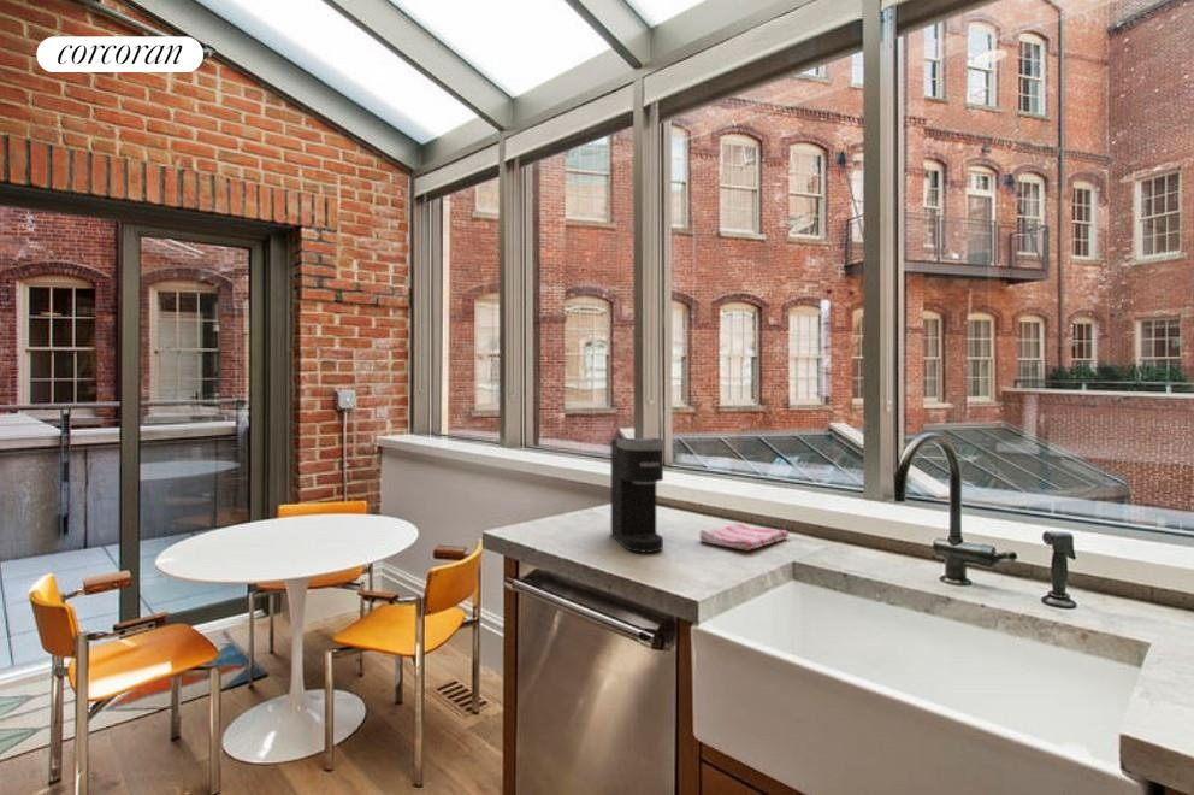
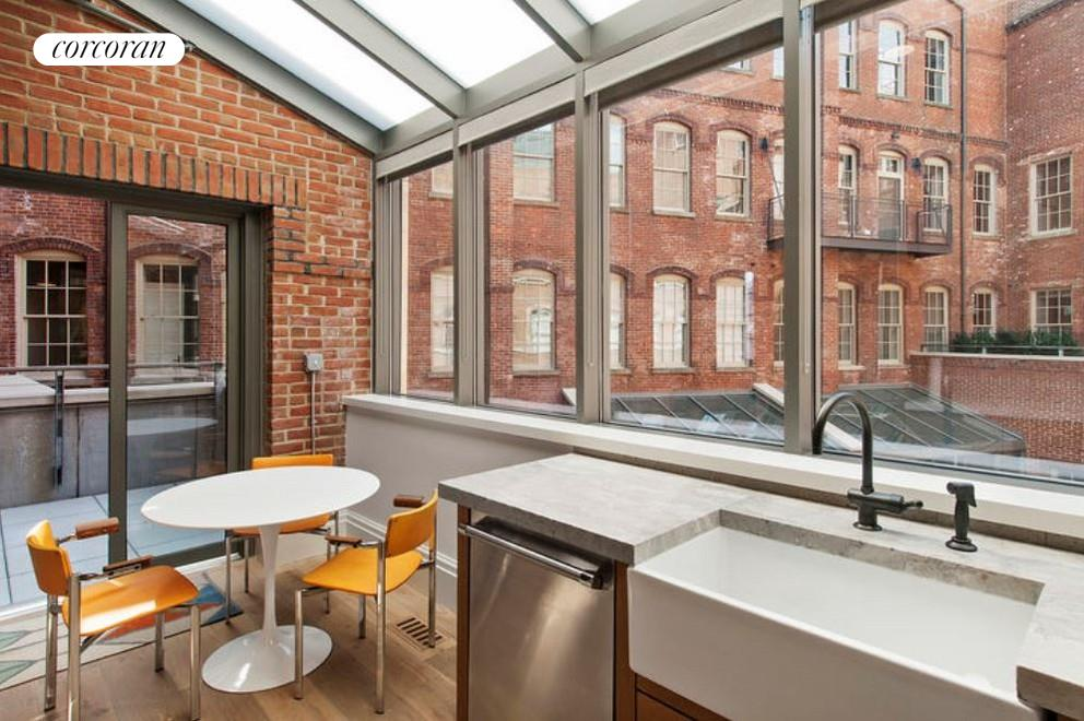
- dish towel [698,523,790,552]
- coffee maker [610,437,666,553]
